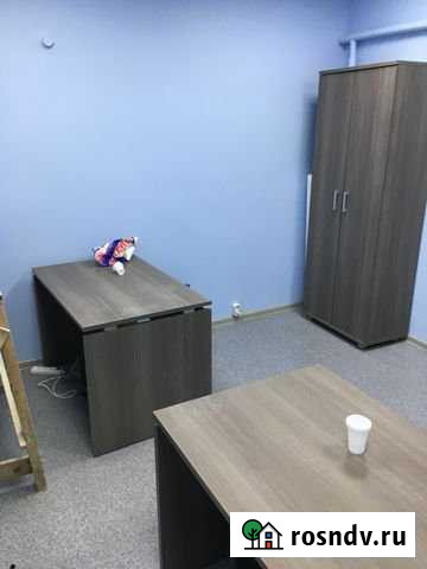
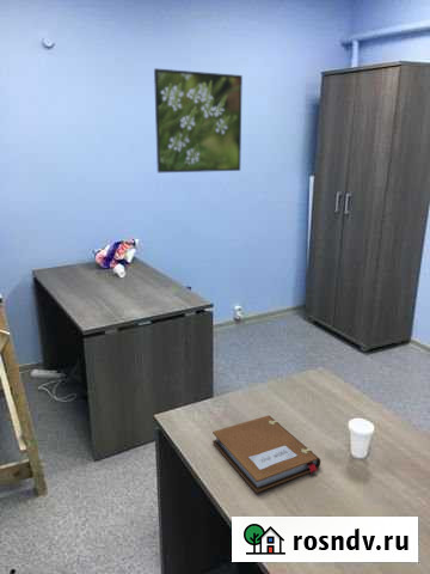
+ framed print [153,67,244,173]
+ notebook [211,415,321,493]
